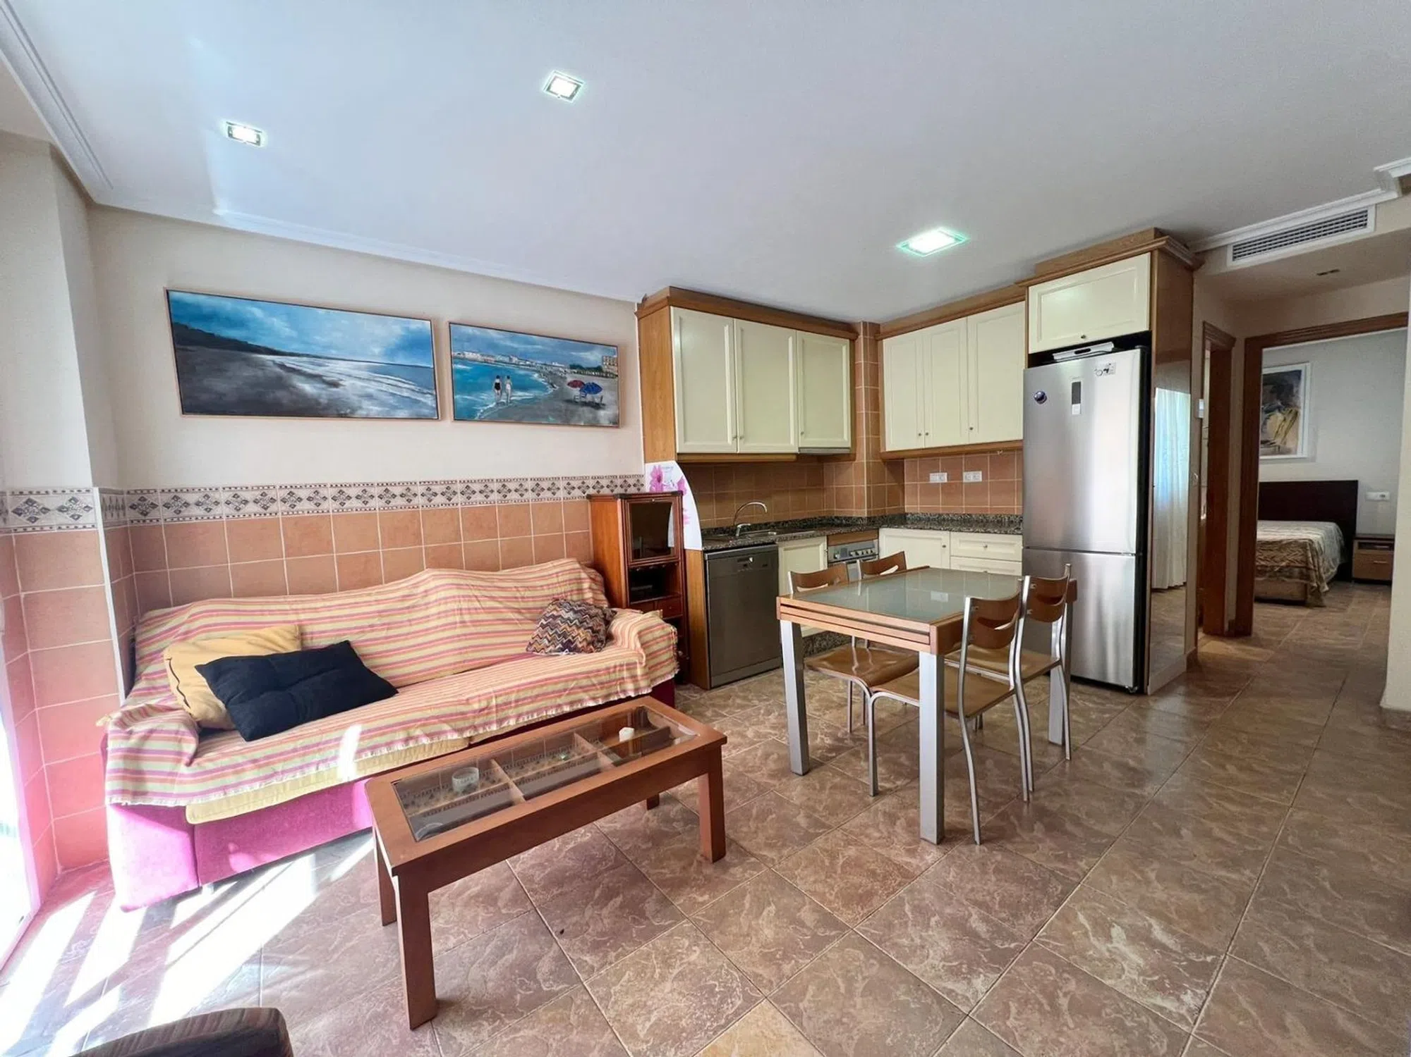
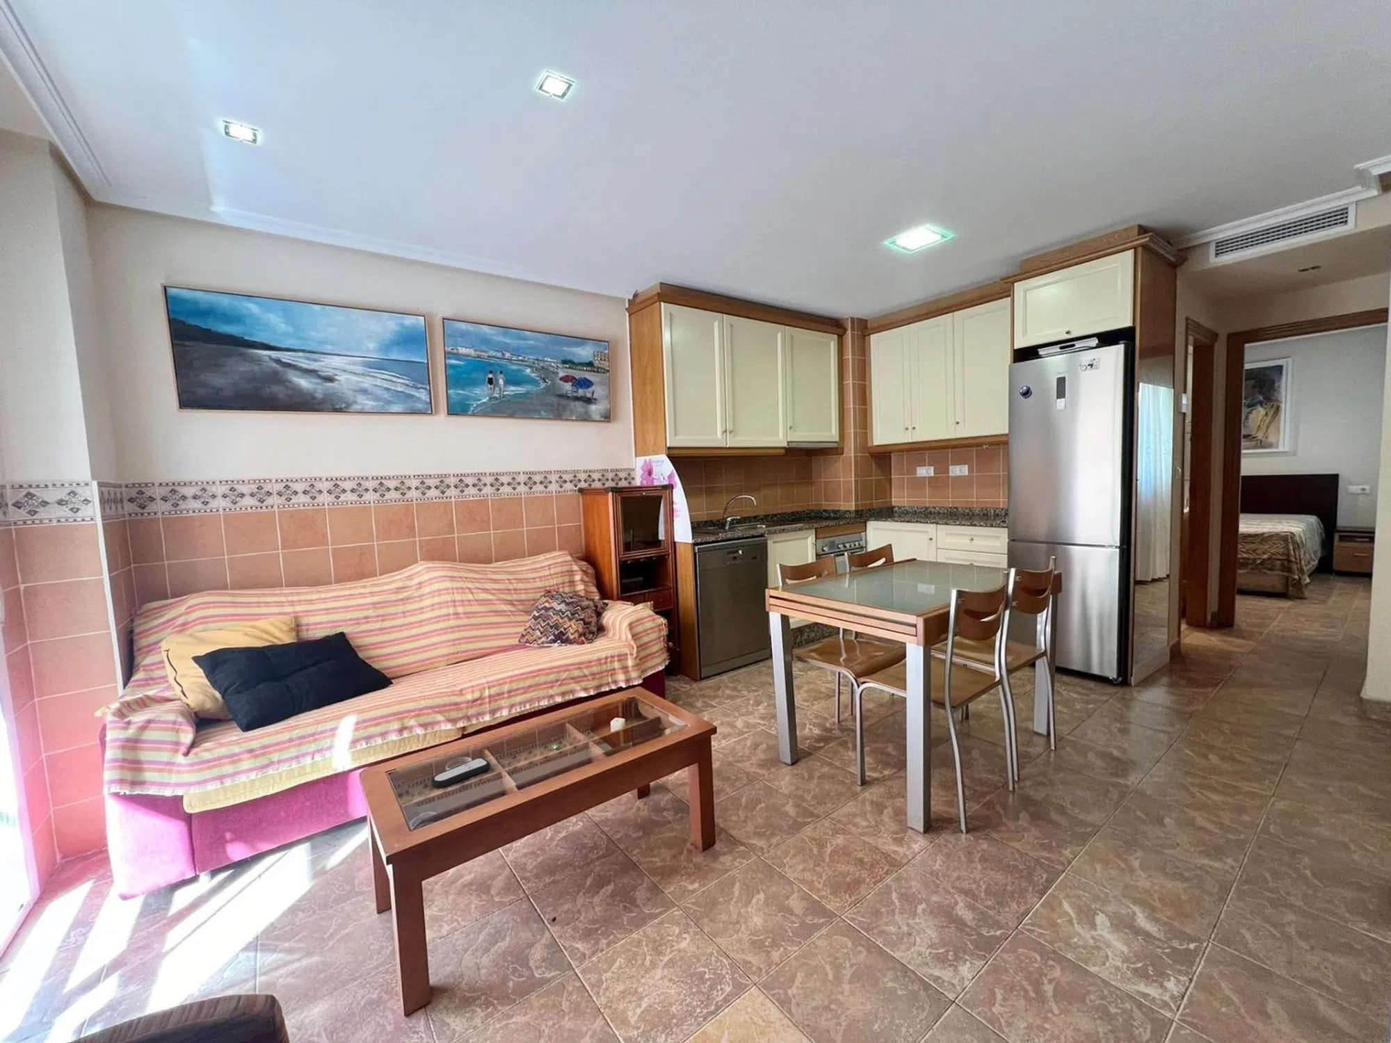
+ remote control [430,757,491,789]
